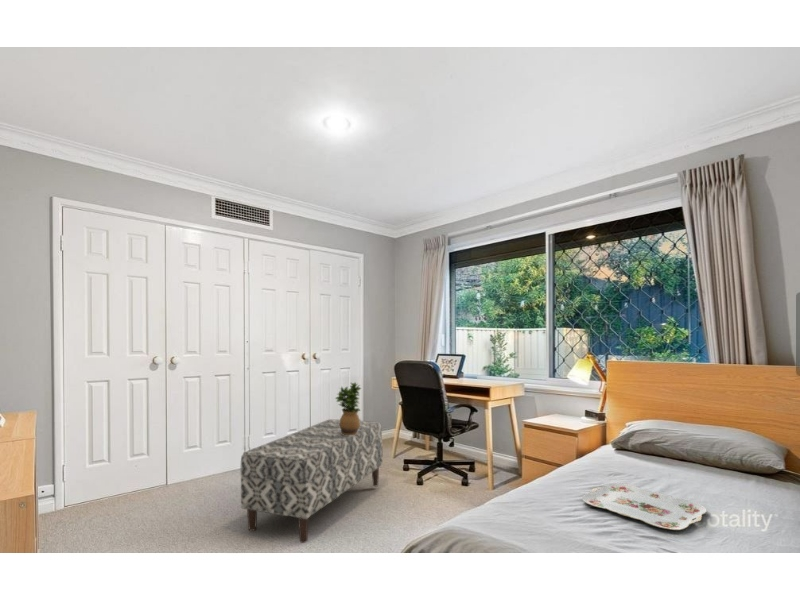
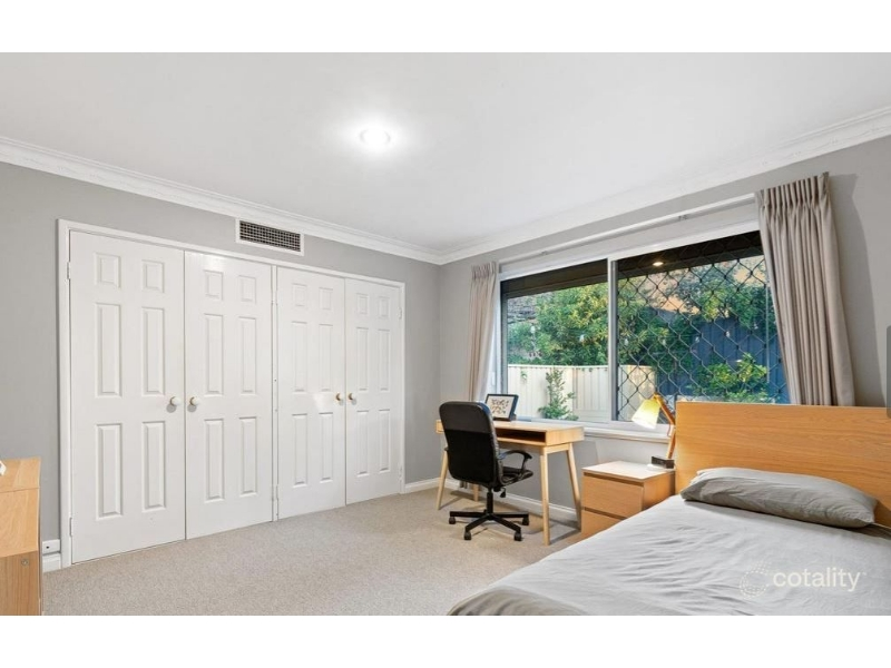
- potted plant [334,381,362,435]
- serving tray [581,482,708,531]
- bench [240,418,384,544]
